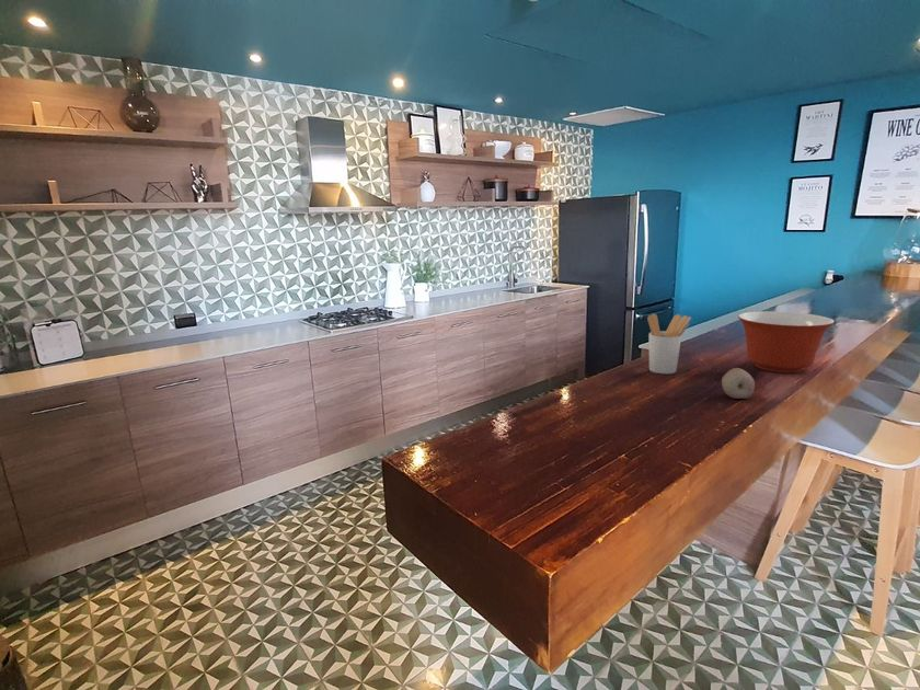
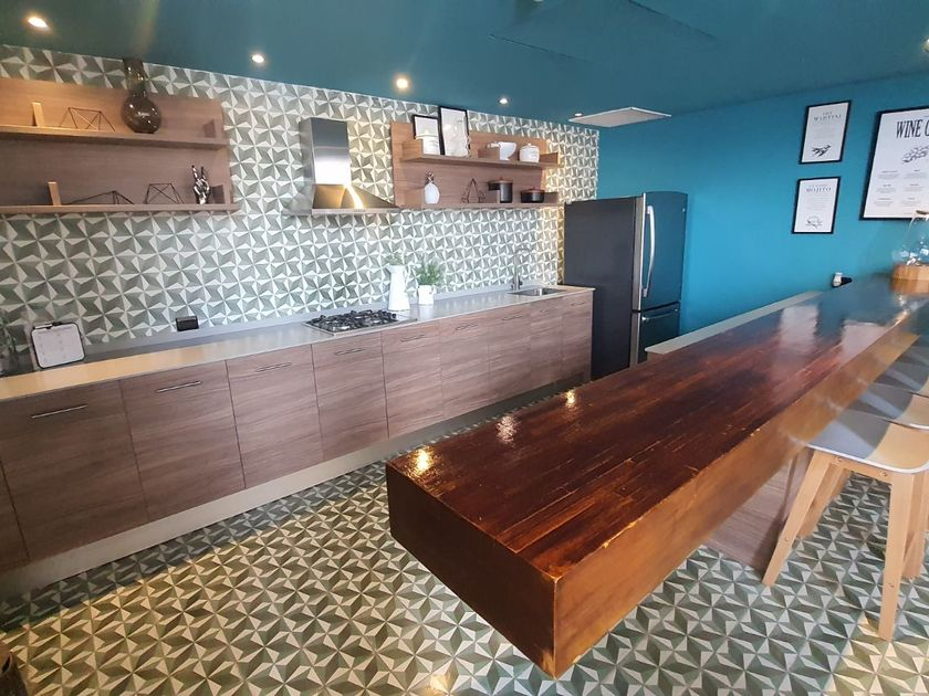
- utensil holder [646,312,692,375]
- mixing bowl [737,310,836,373]
- fruit [721,367,756,400]
